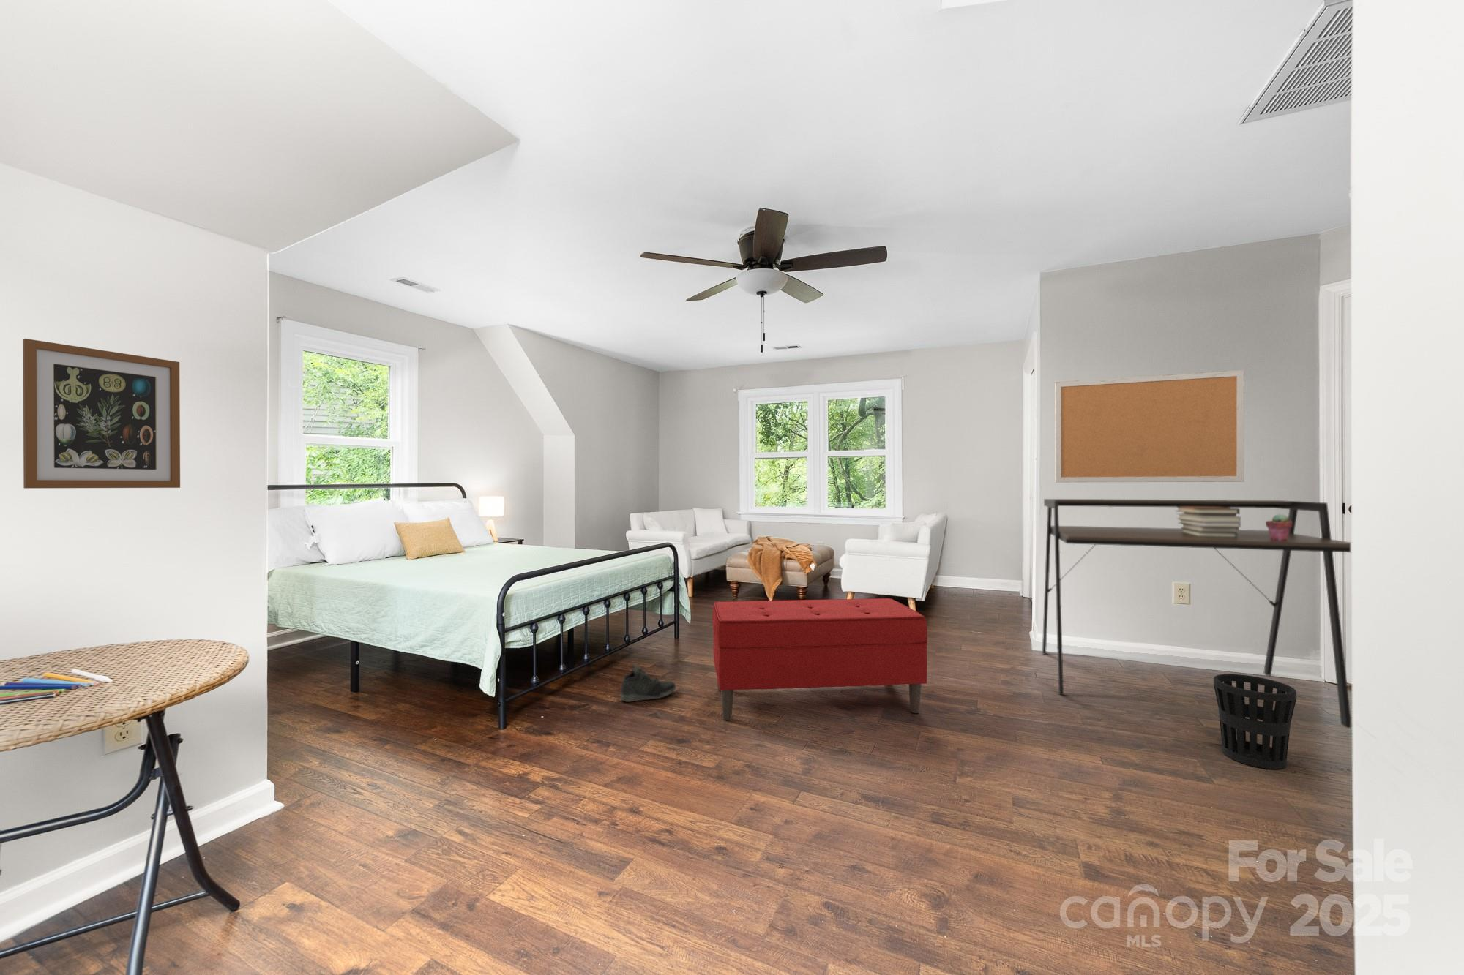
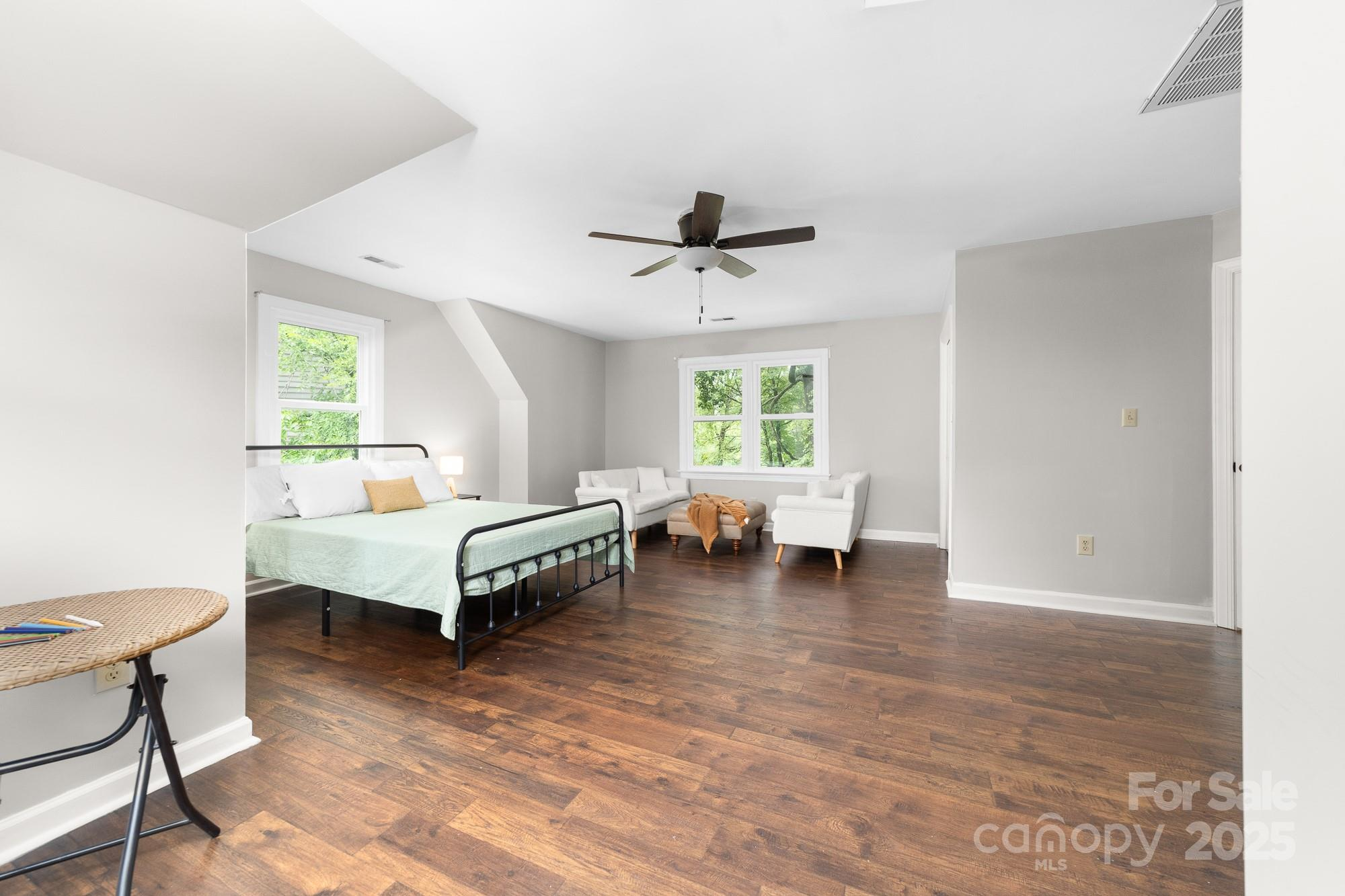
- bench [712,597,928,721]
- desk [1042,498,1351,728]
- wastebasket [1213,672,1297,770]
- potted succulent [1265,514,1292,540]
- bulletin board [1054,369,1244,483]
- sneaker [620,664,676,703]
- book stack [1174,506,1242,538]
- wall art [22,338,181,490]
